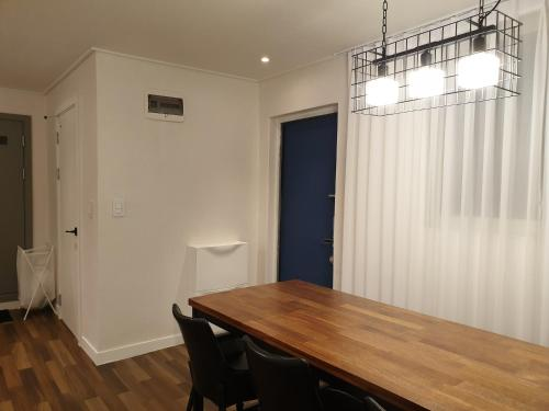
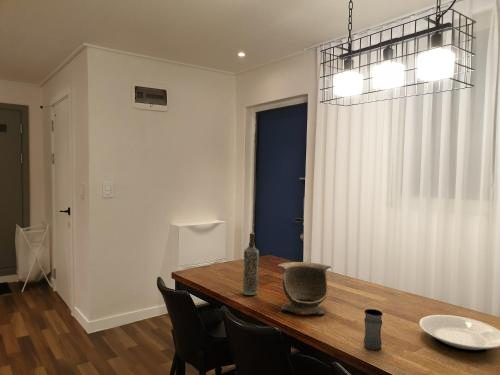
+ bottle [242,232,260,296]
+ decorative bowl [277,261,332,316]
+ jar [363,308,384,351]
+ plate [418,314,500,353]
